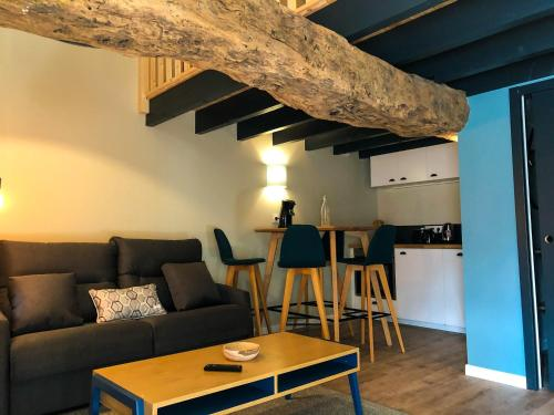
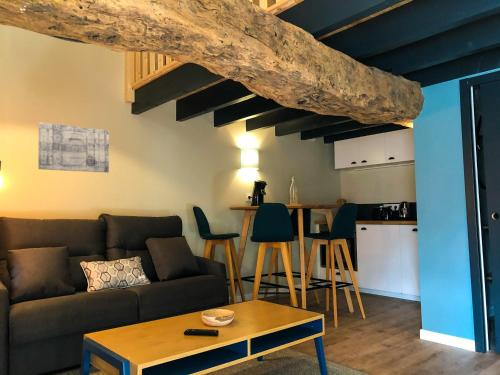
+ wall art [37,122,110,174]
